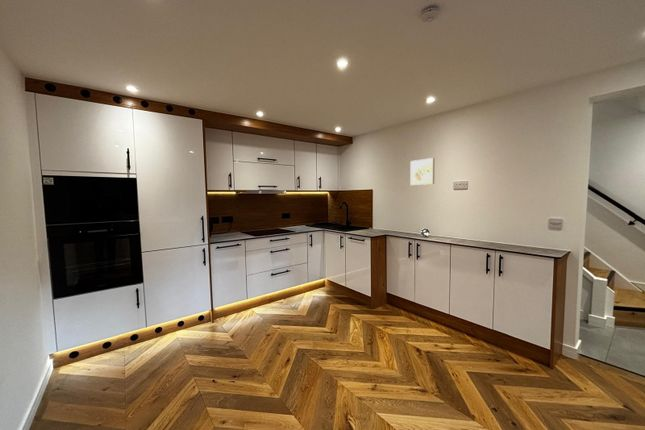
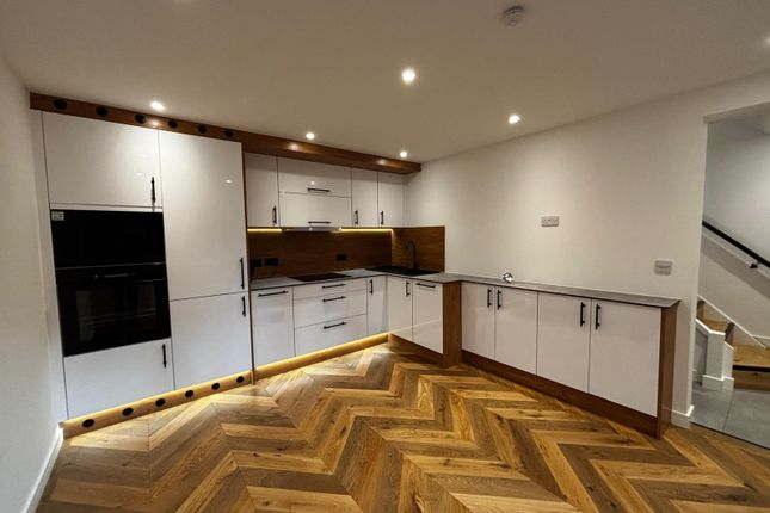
- wall art [409,157,435,186]
